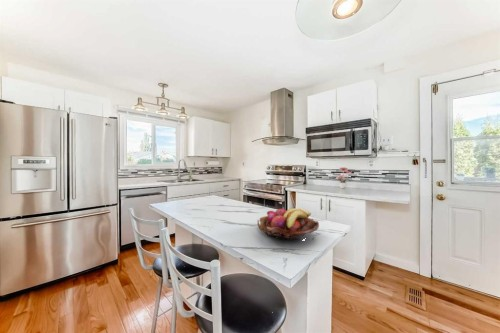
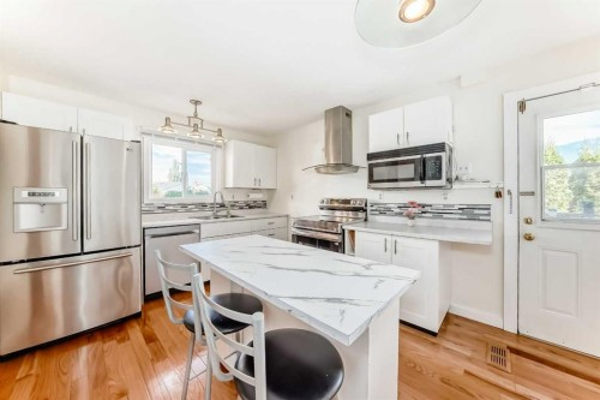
- fruit basket [256,207,320,241]
